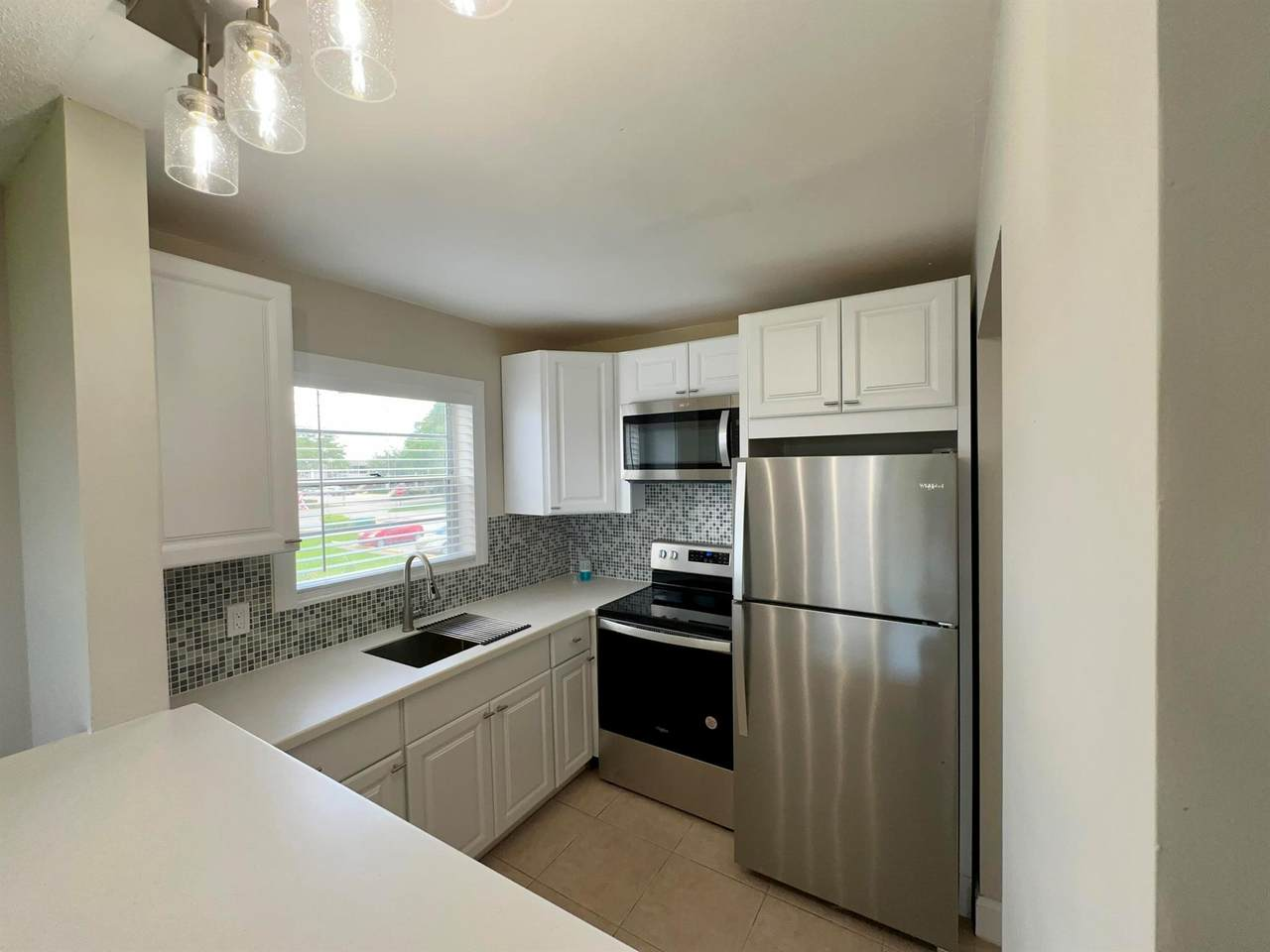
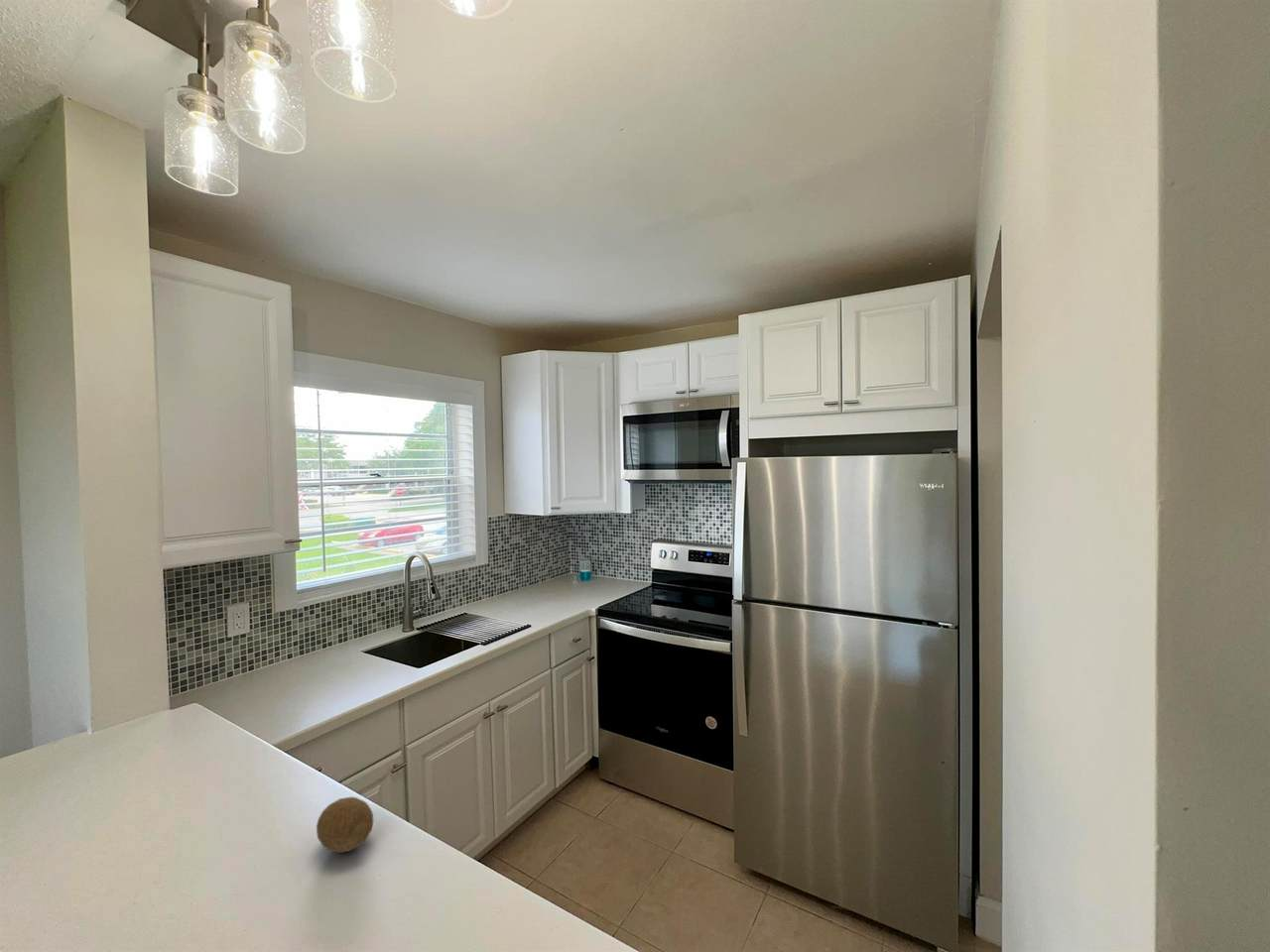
+ fruit [316,796,374,854]
